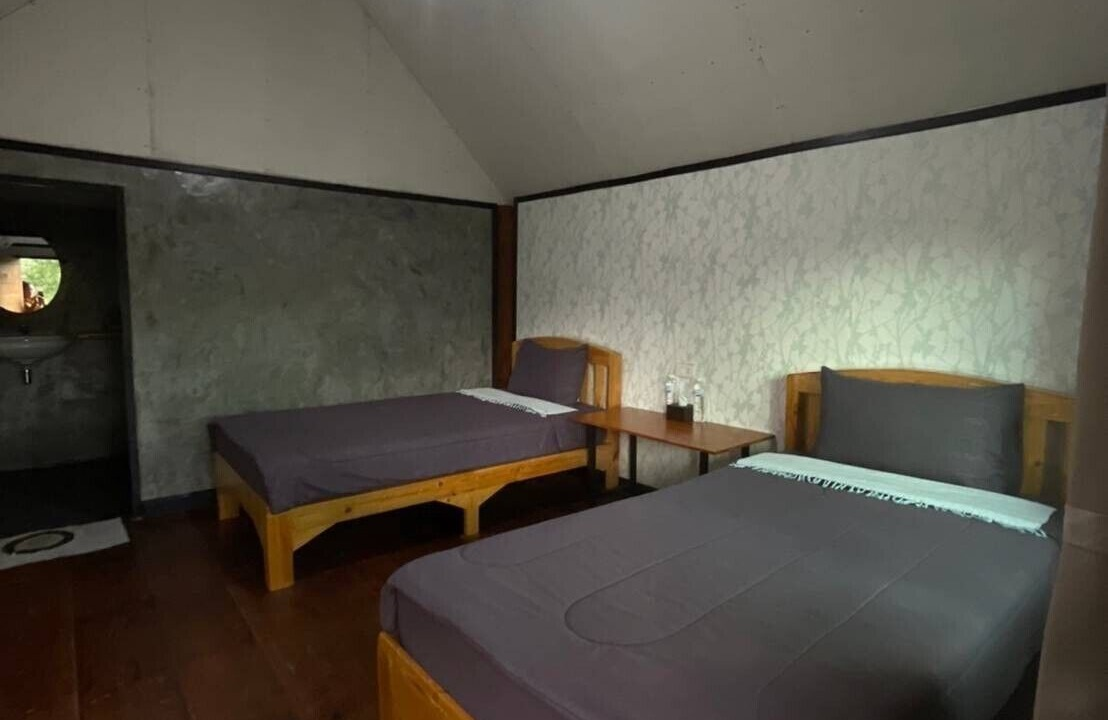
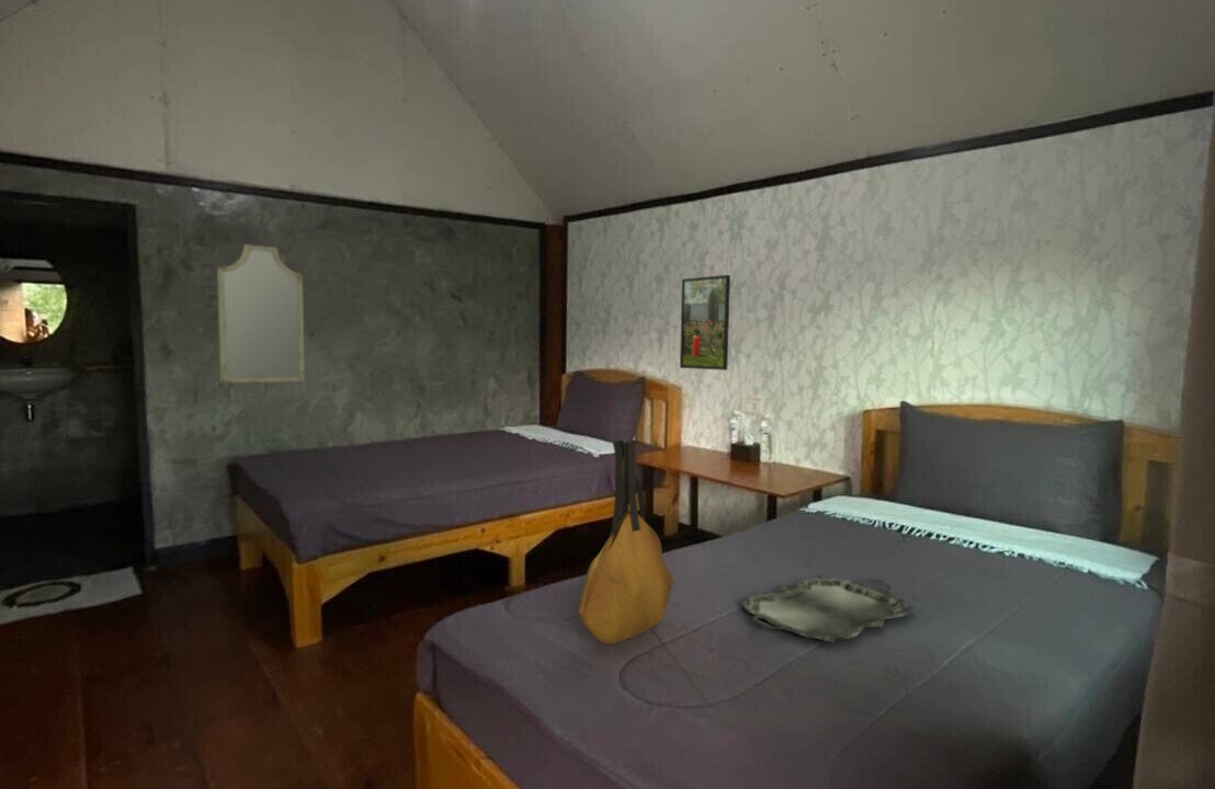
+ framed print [679,274,731,371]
+ home mirror [216,243,306,384]
+ tote bag [576,439,675,645]
+ serving tray [738,574,916,643]
